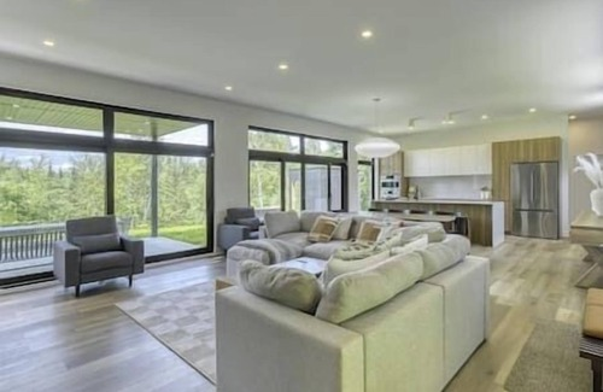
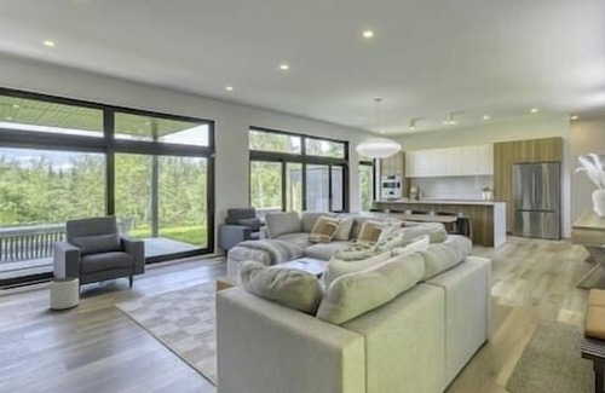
+ plant pot [48,276,80,311]
